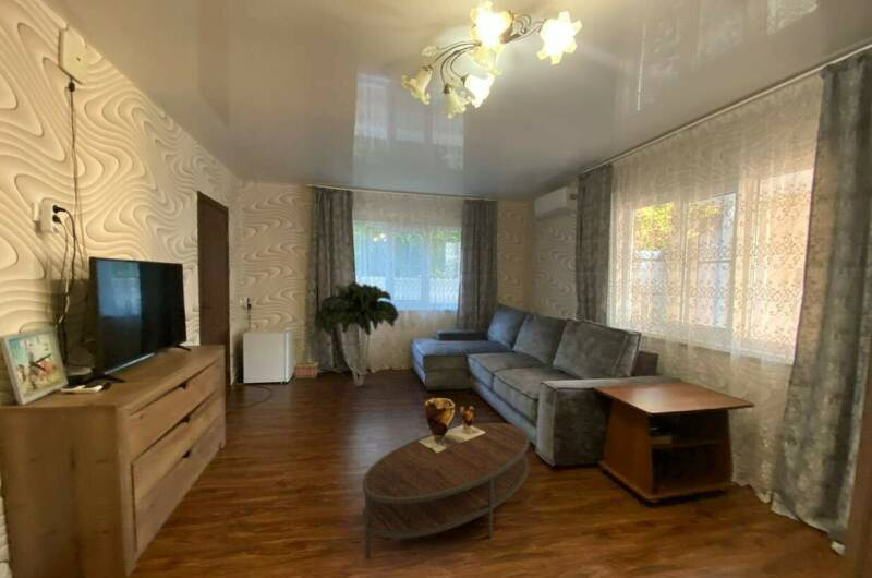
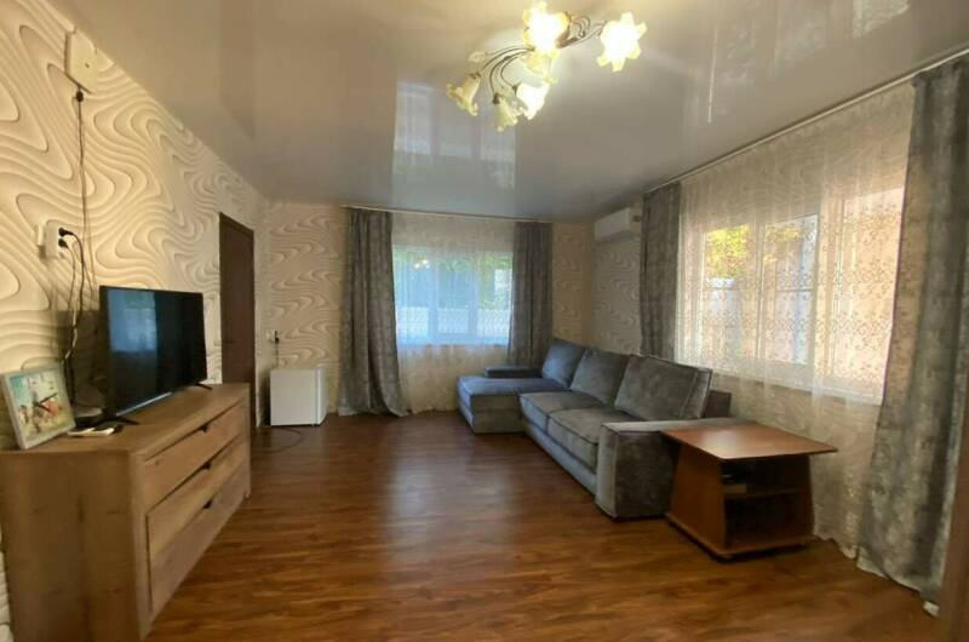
- coffee table [361,422,531,559]
- basket [293,346,319,380]
- indoor plant [314,280,400,387]
- clay pot [419,397,485,453]
